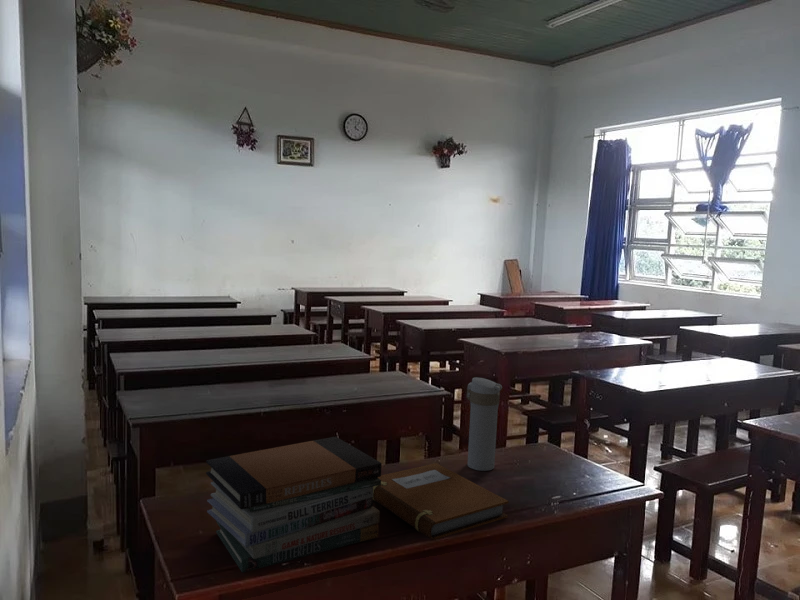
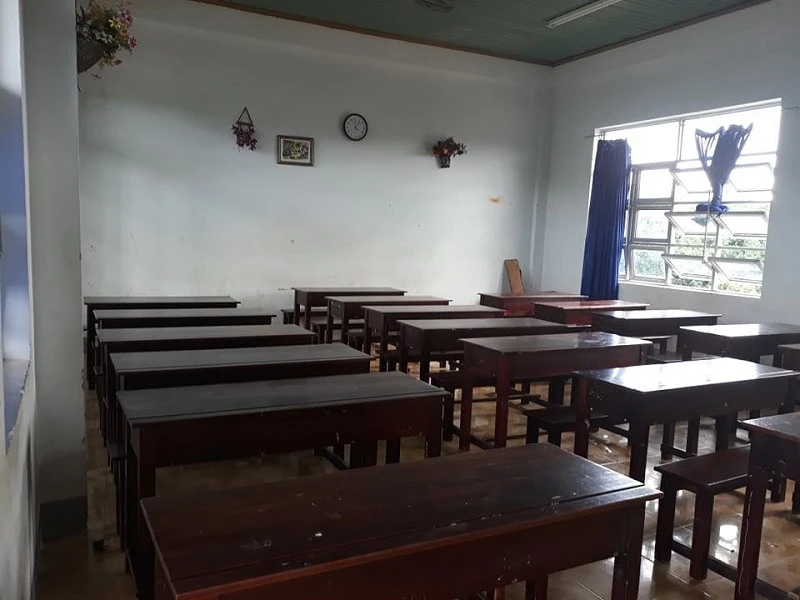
- book stack [205,436,383,574]
- notebook [373,462,510,541]
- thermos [465,376,503,472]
